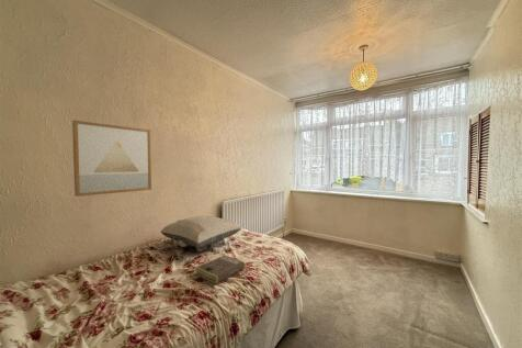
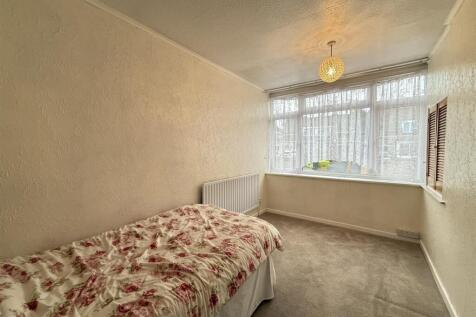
- pillow [160,214,242,254]
- wall art [71,120,152,198]
- book [195,254,246,285]
